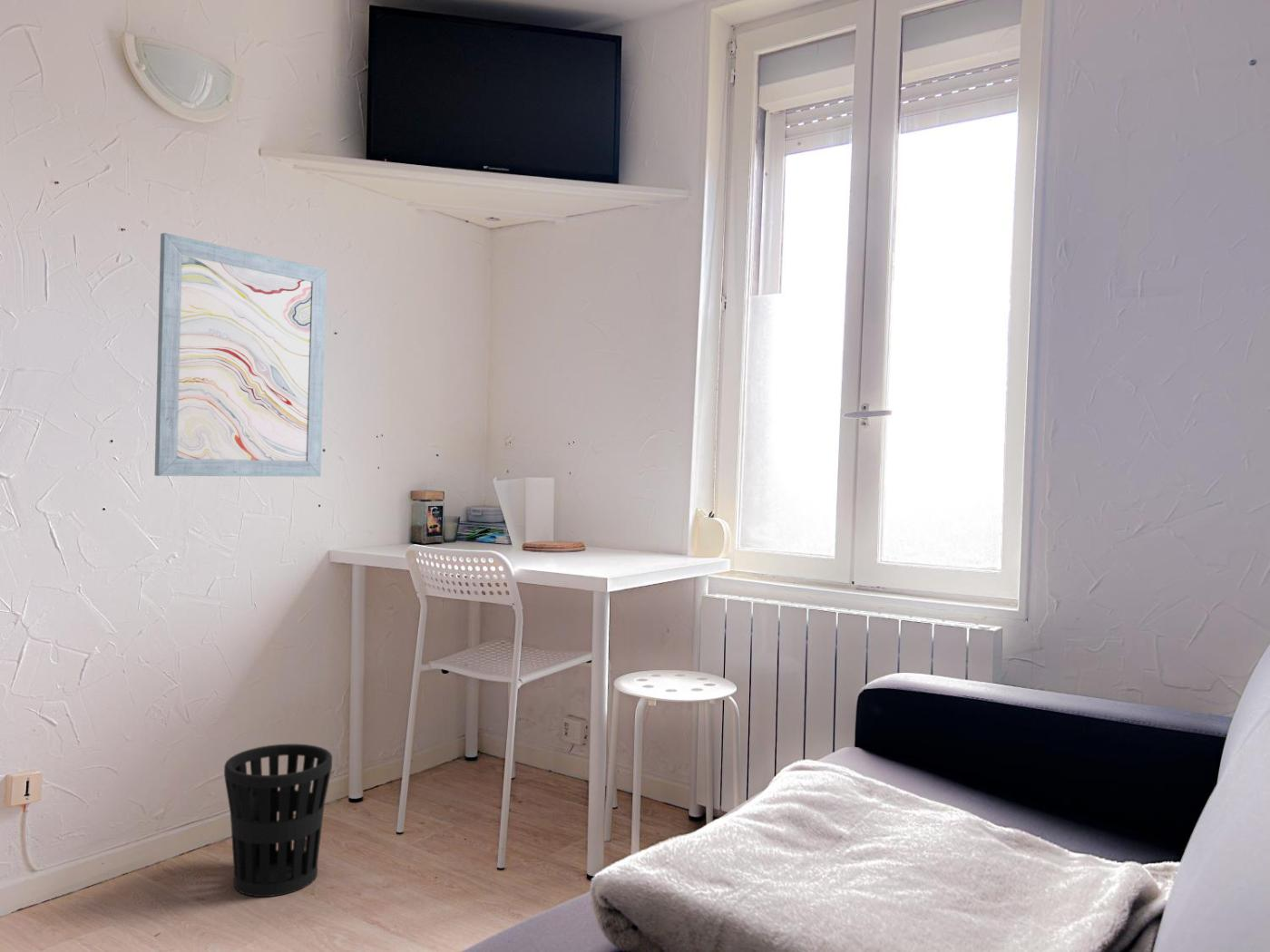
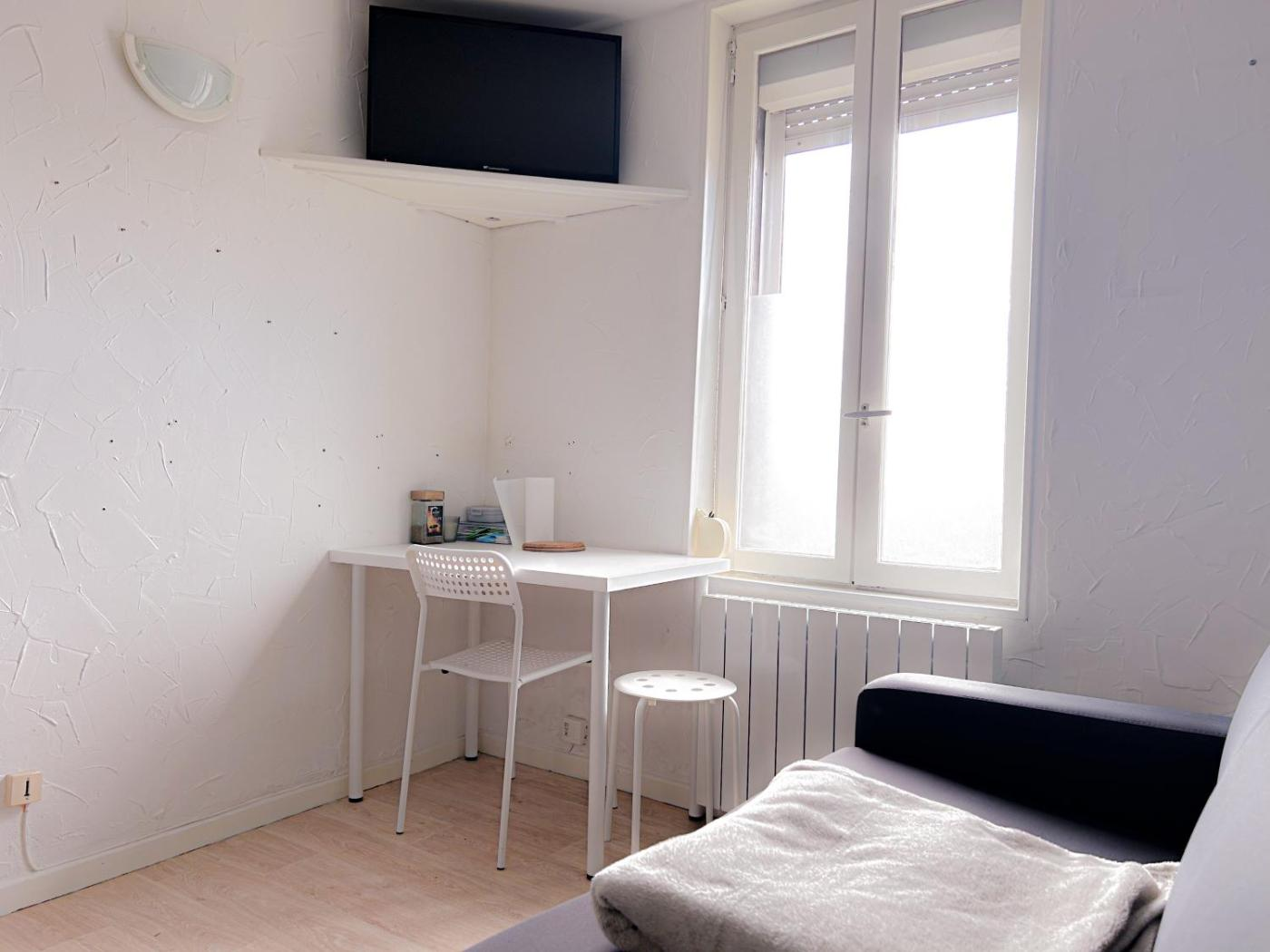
- wastebasket [223,743,333,898]
- wall art [153,232,327,478]
